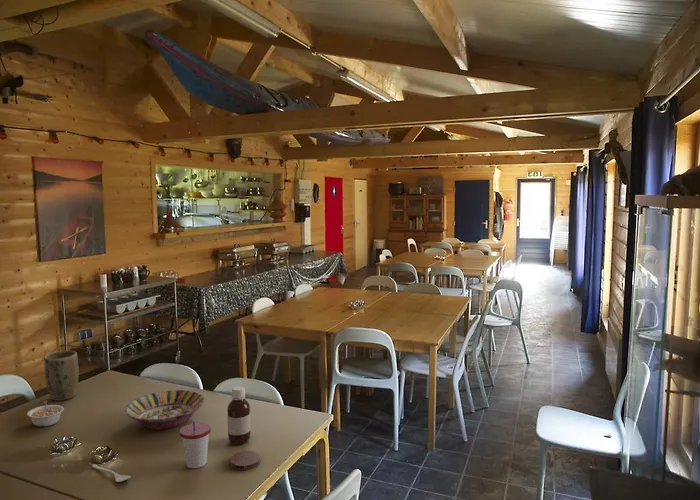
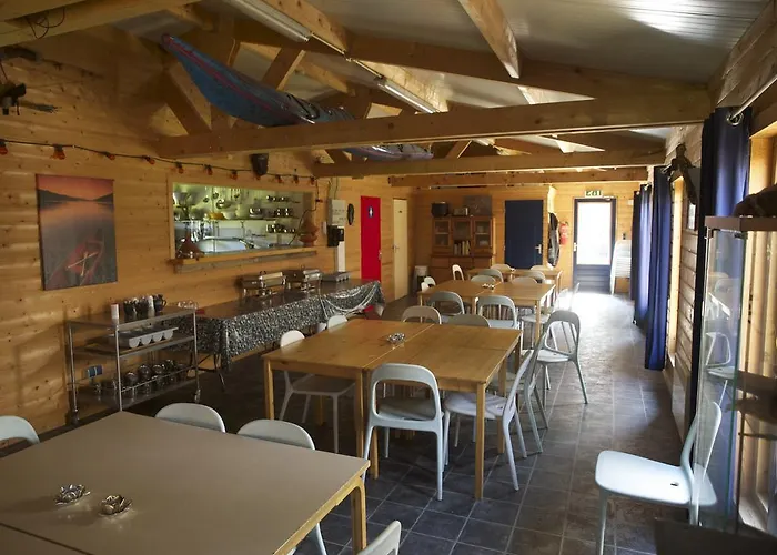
- legume [26,400,65,428]
- cup [179,421,212,469]
- spoon [91,463,132,483]
- bottle [226,385,251,446]
- plant pot [43,350,80,402]
- coaster [229,450,261,471]
- serving bowl [124,389,206,430]
